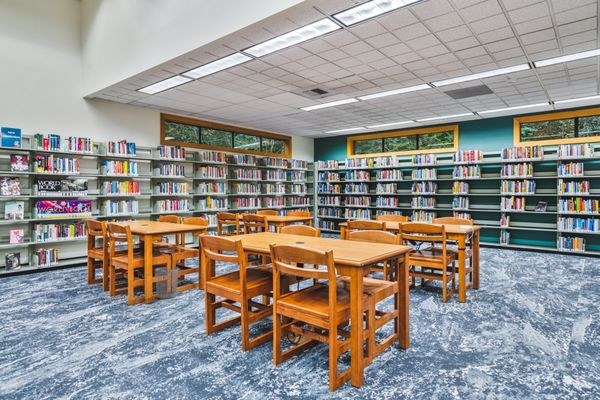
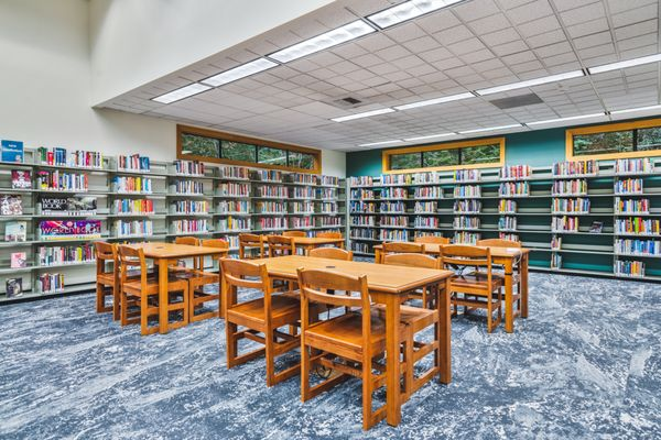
- wastebasket [154,266,180,299]
